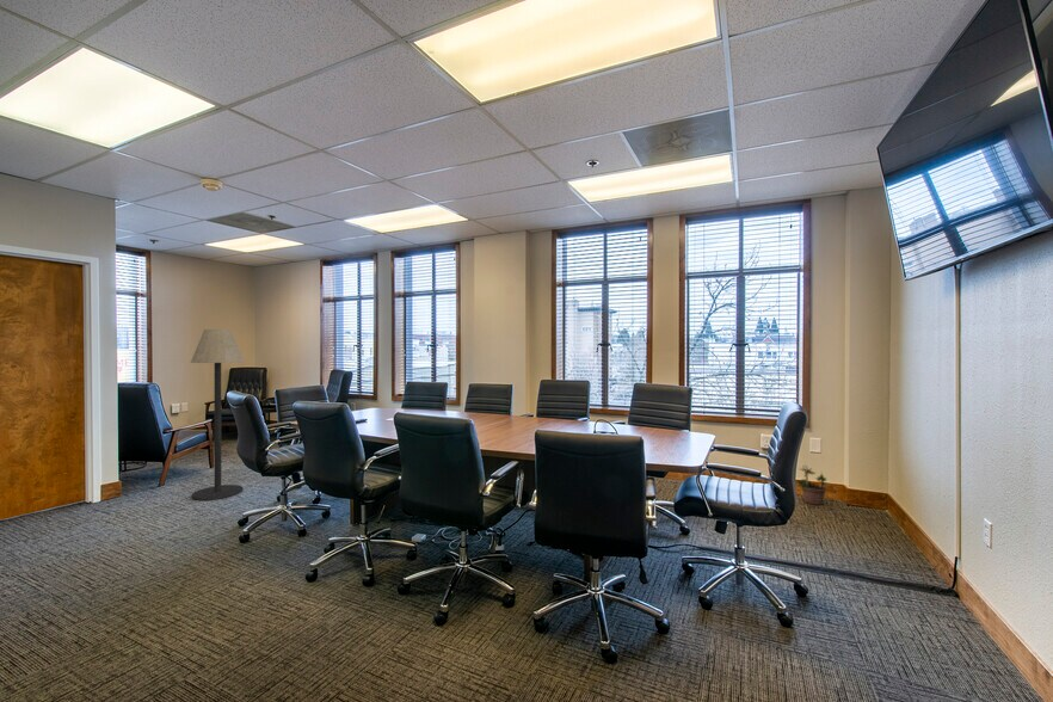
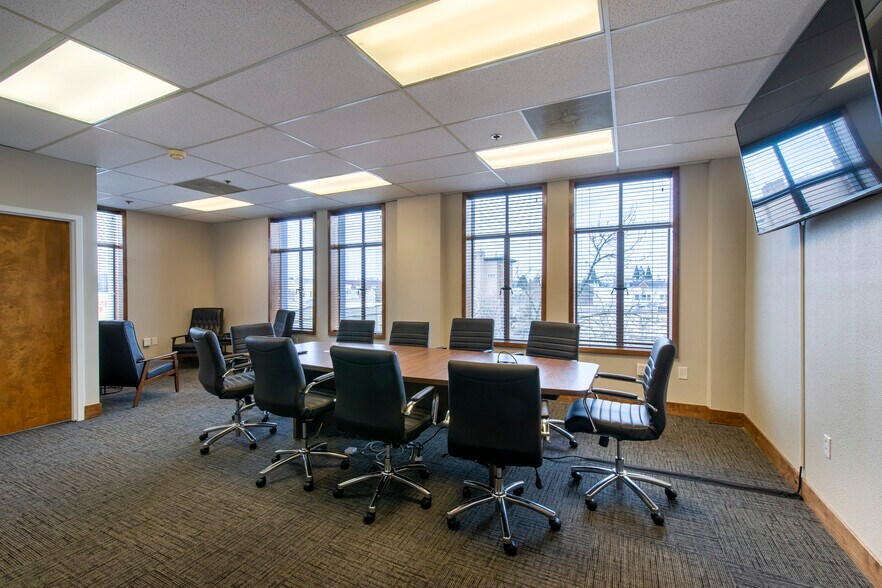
- floor lamp [190,328,245,501]
- potted plant [795,463,832,506]
